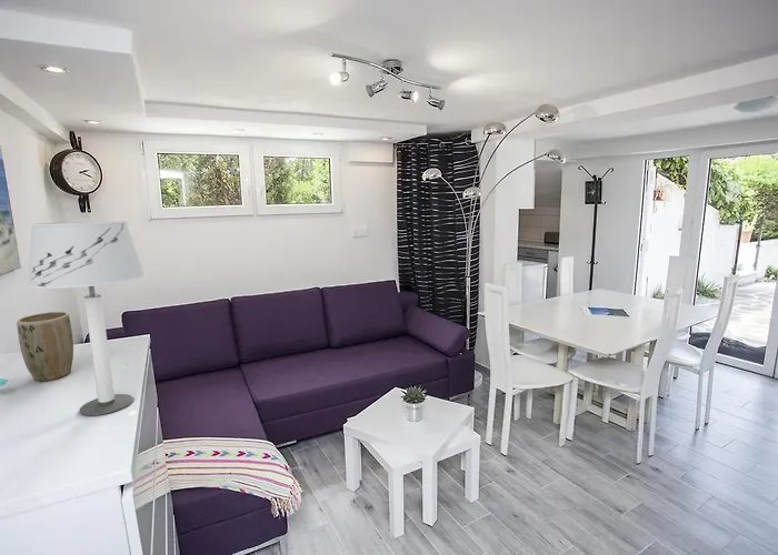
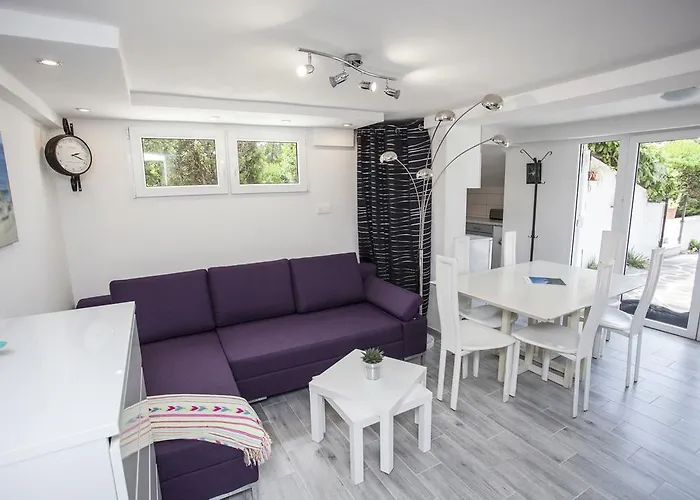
- plant pot [16,311,74,382]
- table lamp [27,220,147,416]
